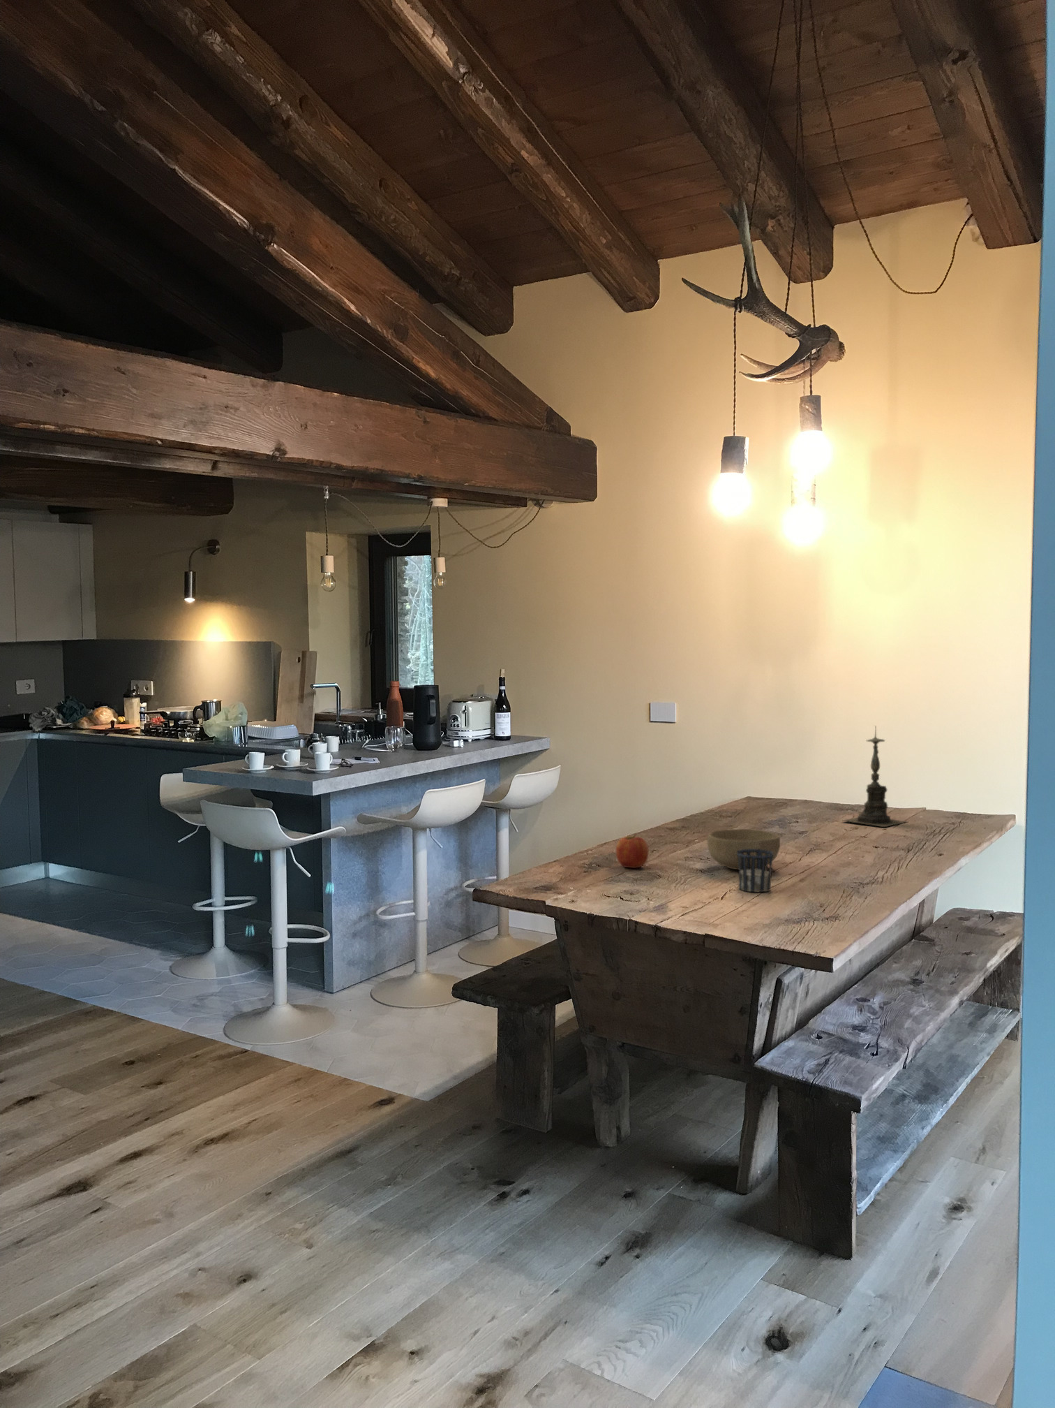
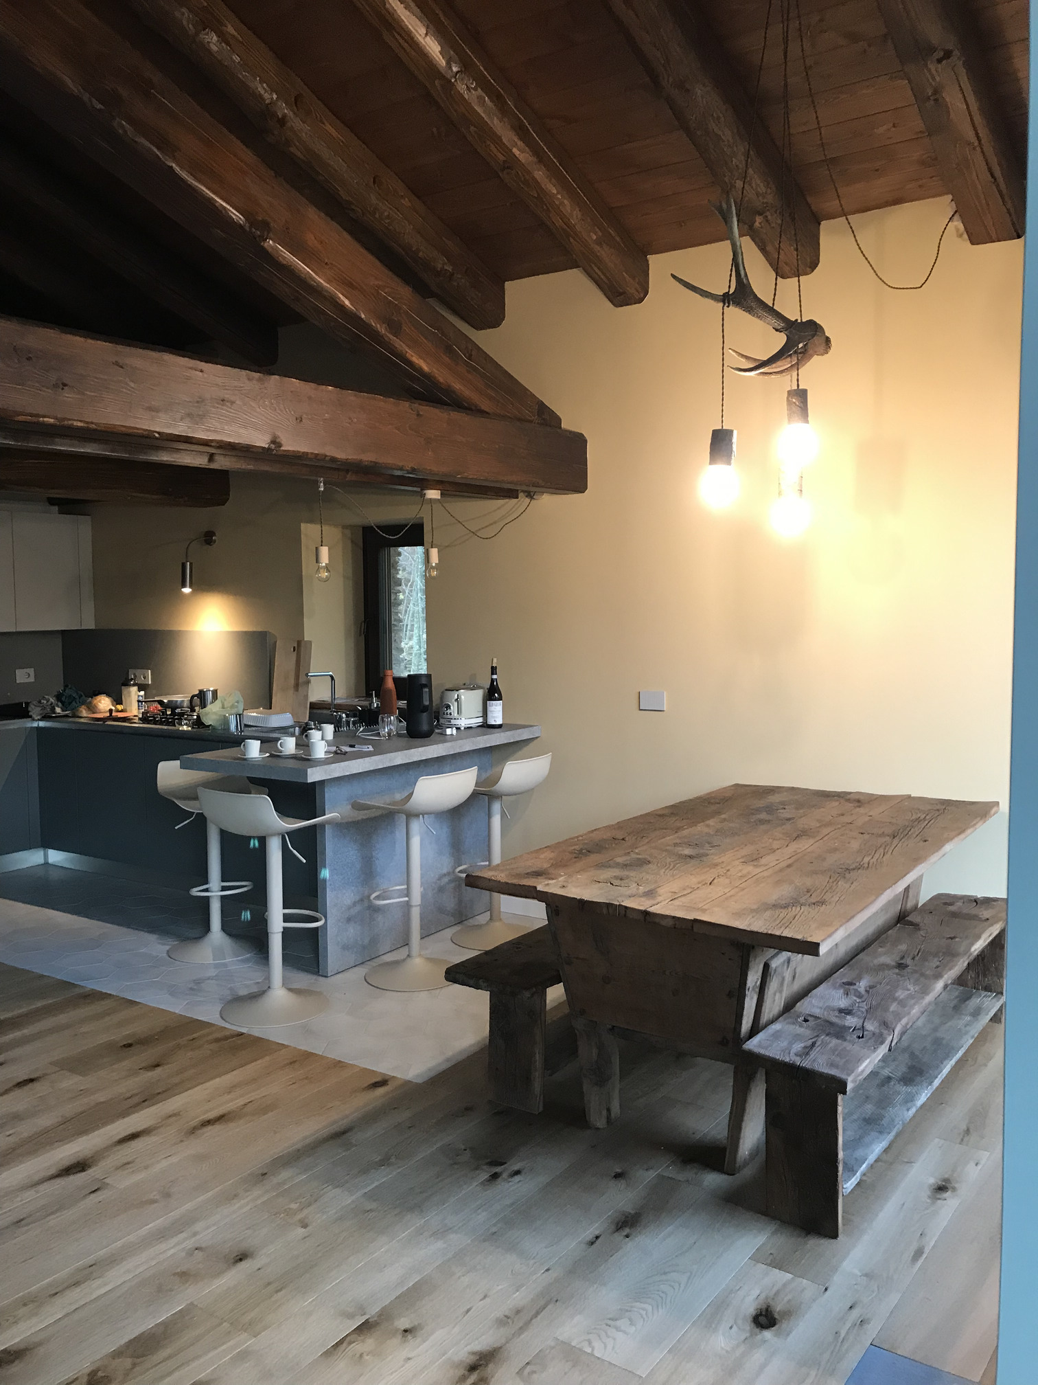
- candle holder [842,725,909,828]
- bowl [706,828,781,870]
- cup [737,849,774,892]
- fruit [615,833,649,869]
